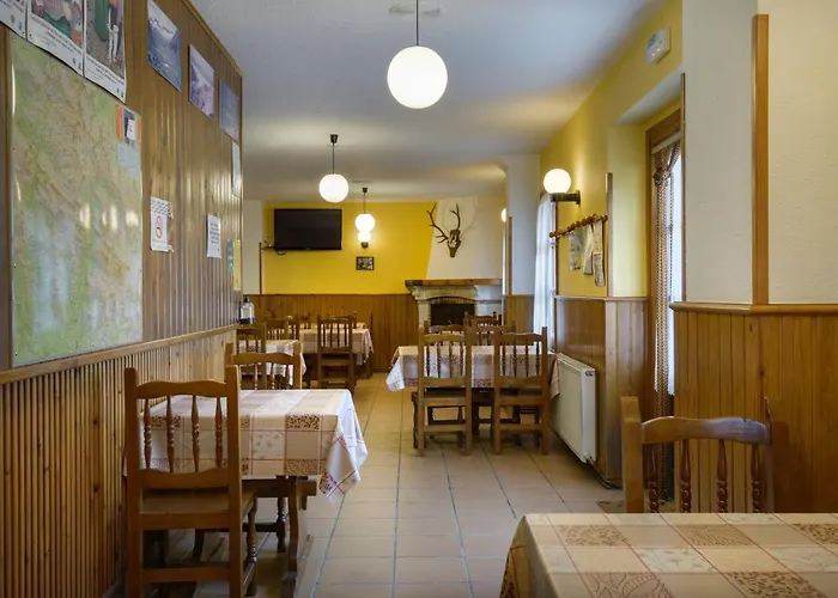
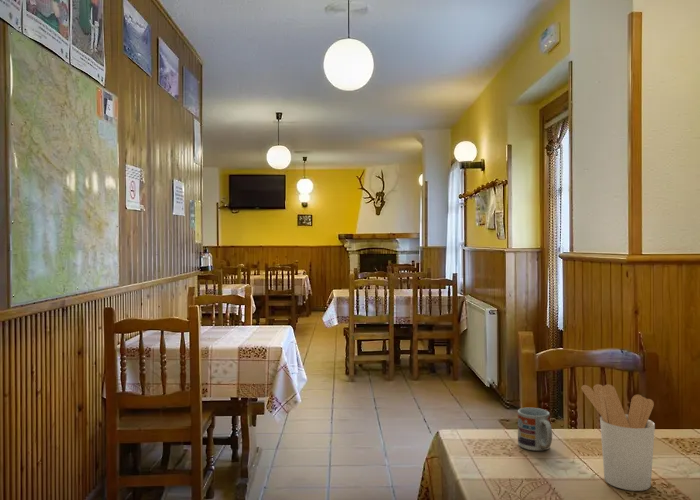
+ utensil holder [581,383,656,492]
+ cup [517,407,553,452]
